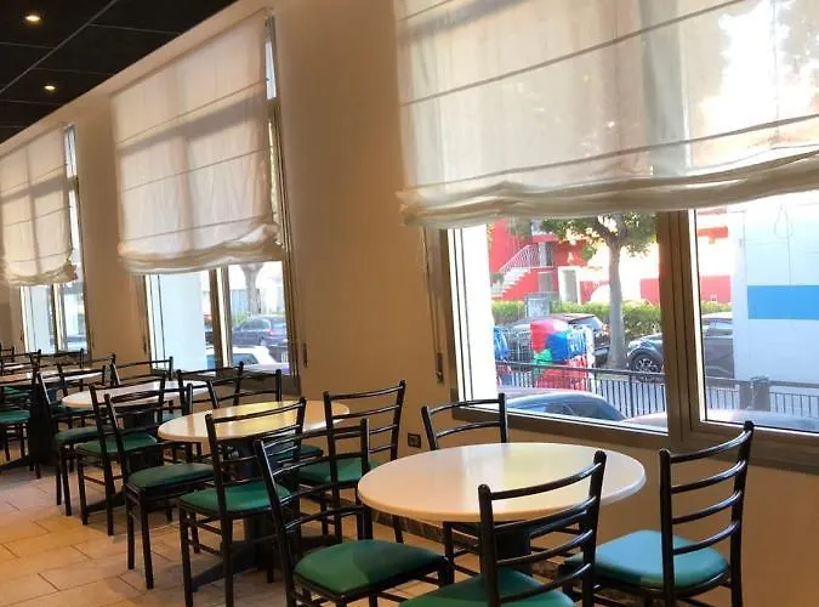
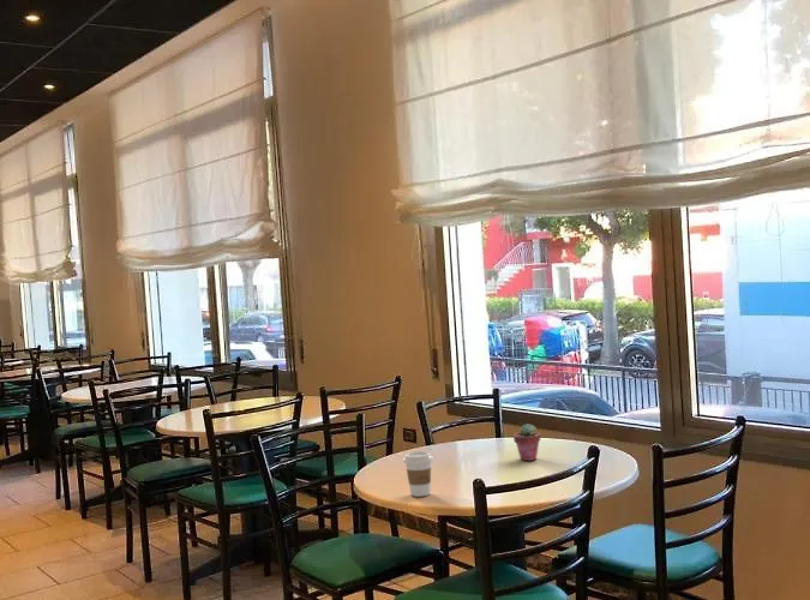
+ coffee cup [402,450,434,498]
+ potted succulent [512,422,541,462]
